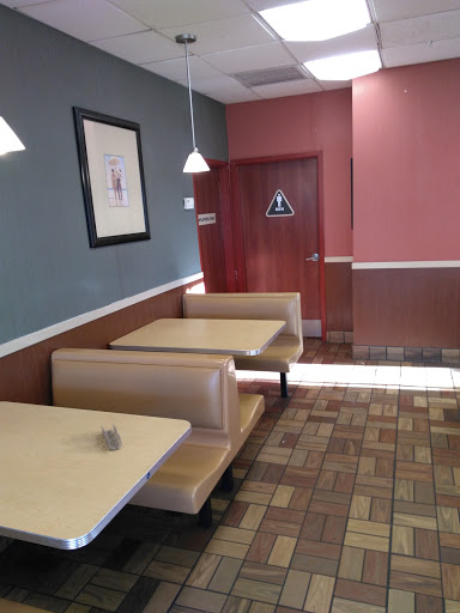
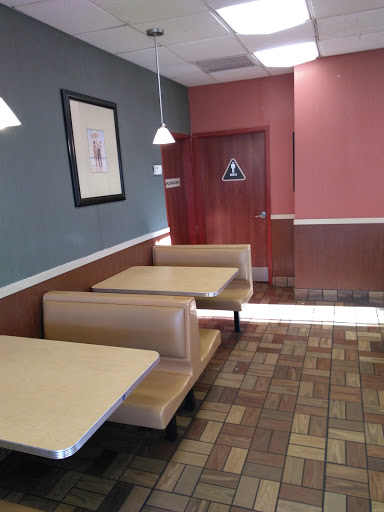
- napkin holder [101,421,123,451]
